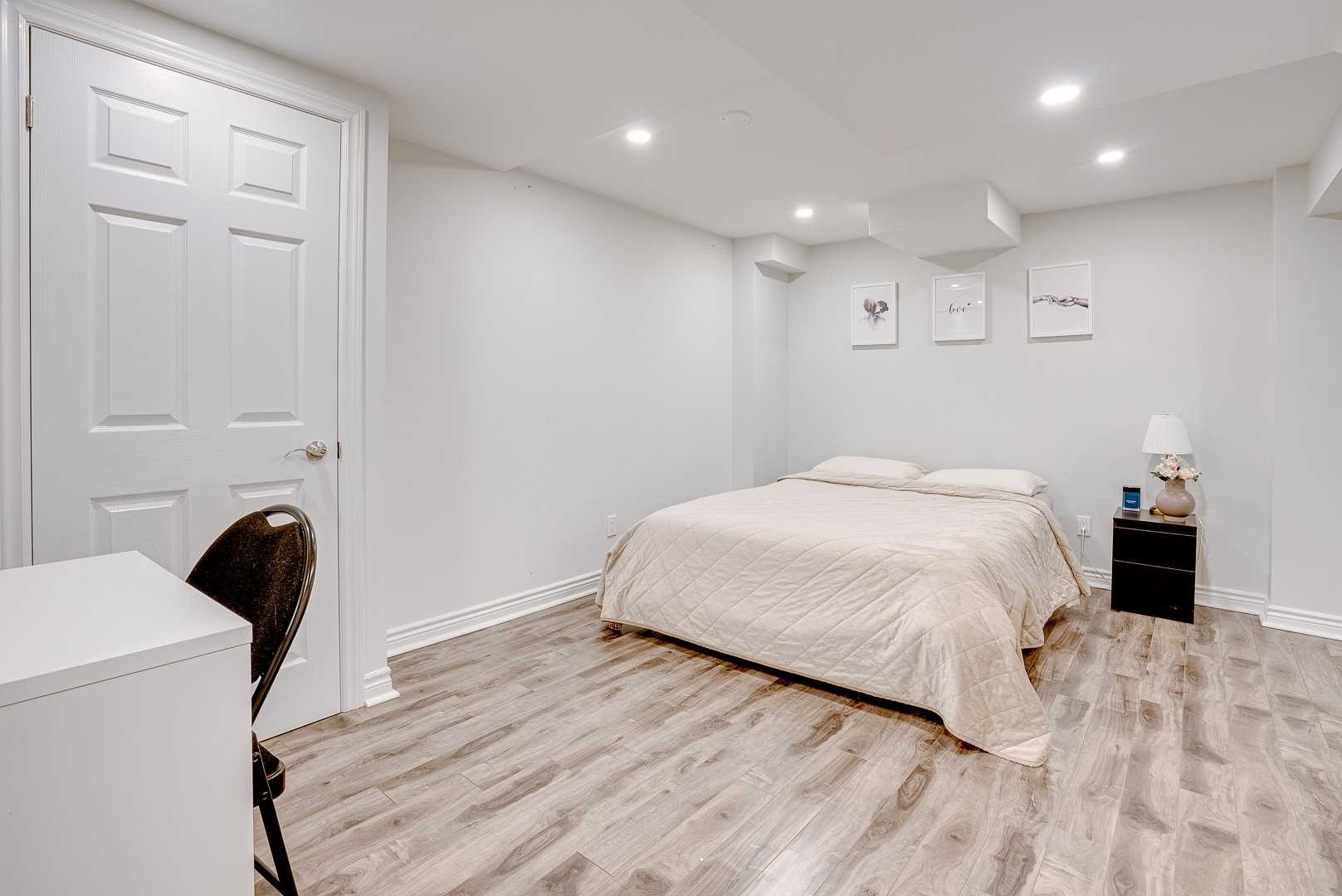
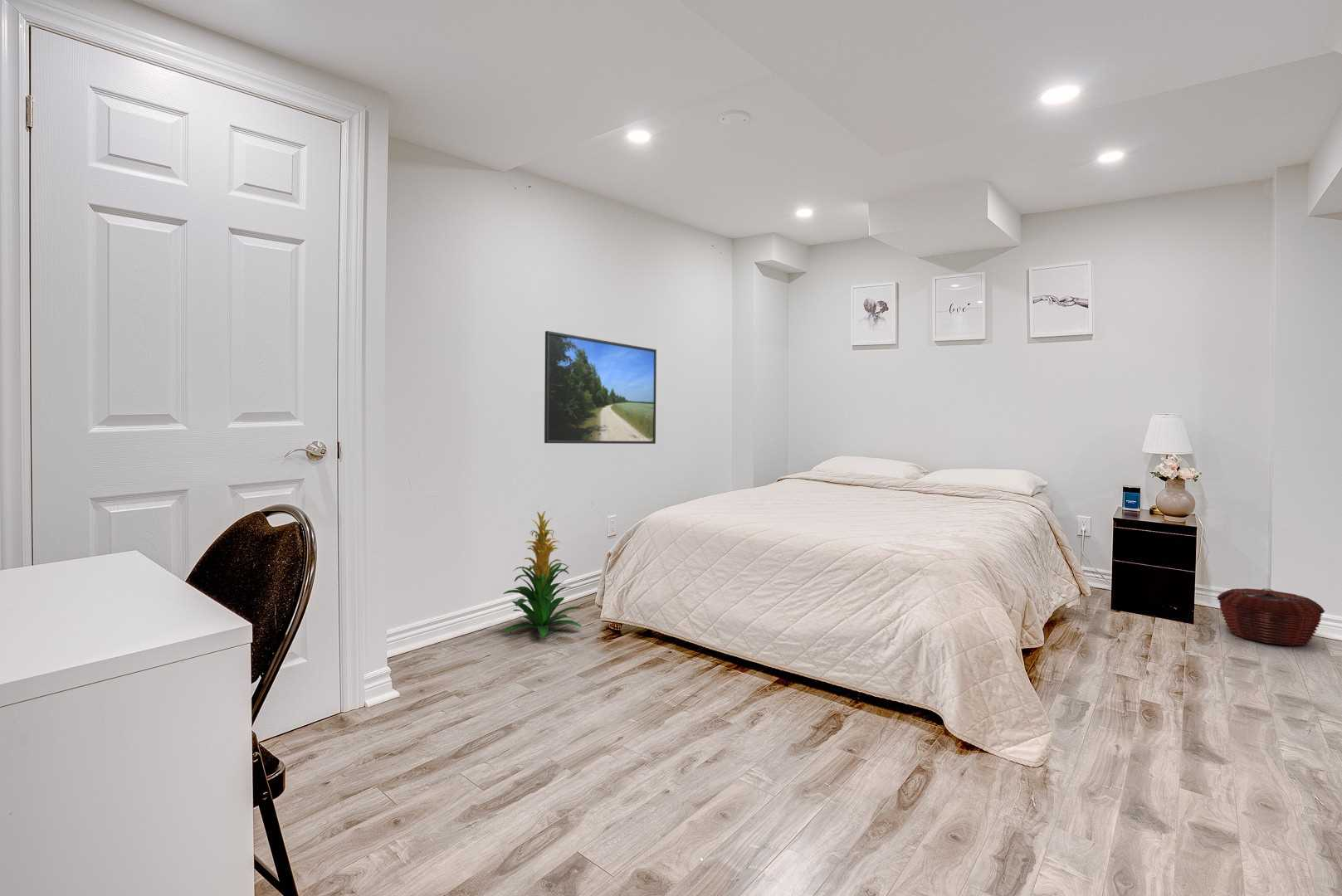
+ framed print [544,330,657,445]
+ woven basket [1216,587,1325,646]
+ indoor plant [502,510,583,637]
